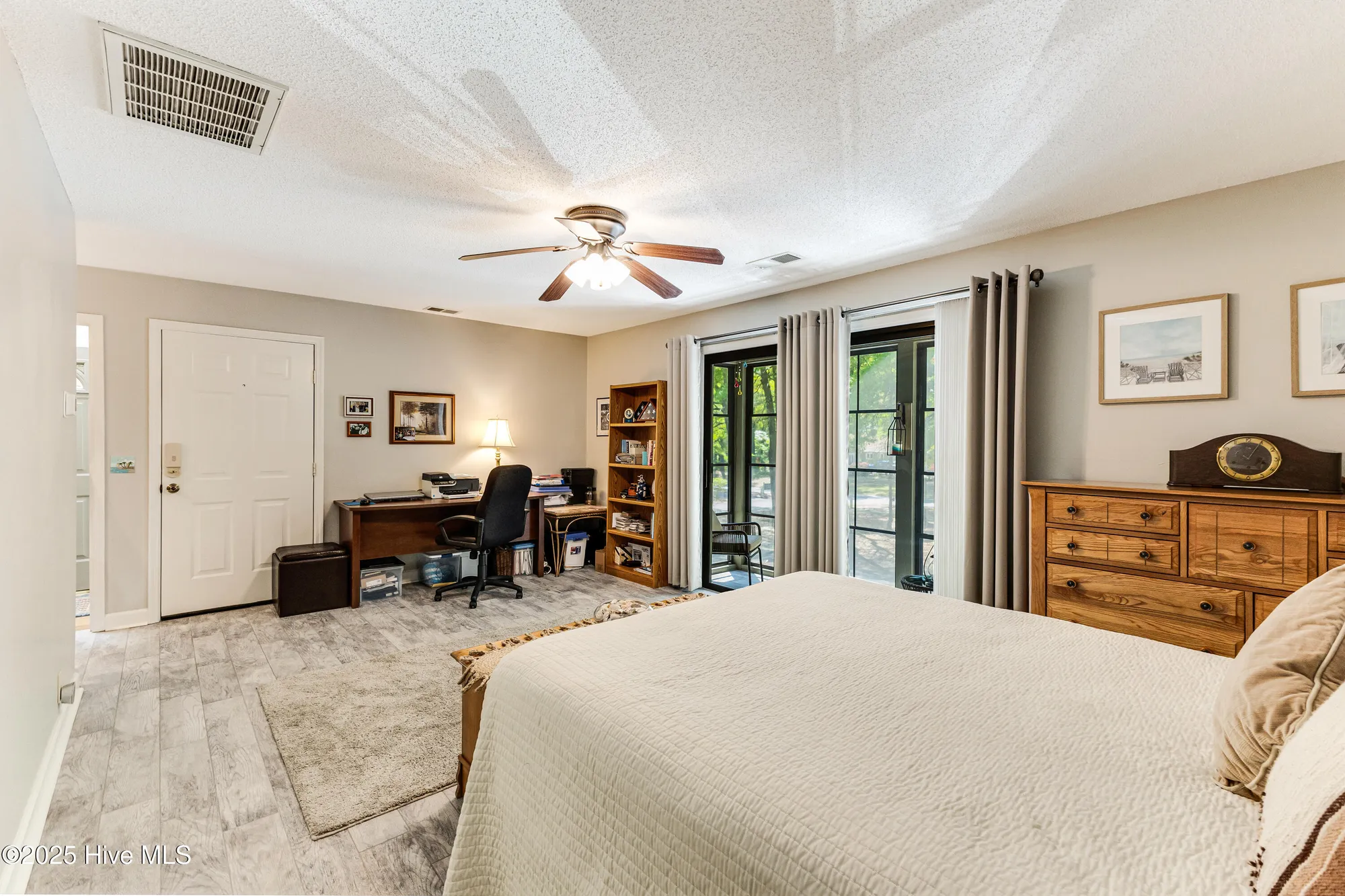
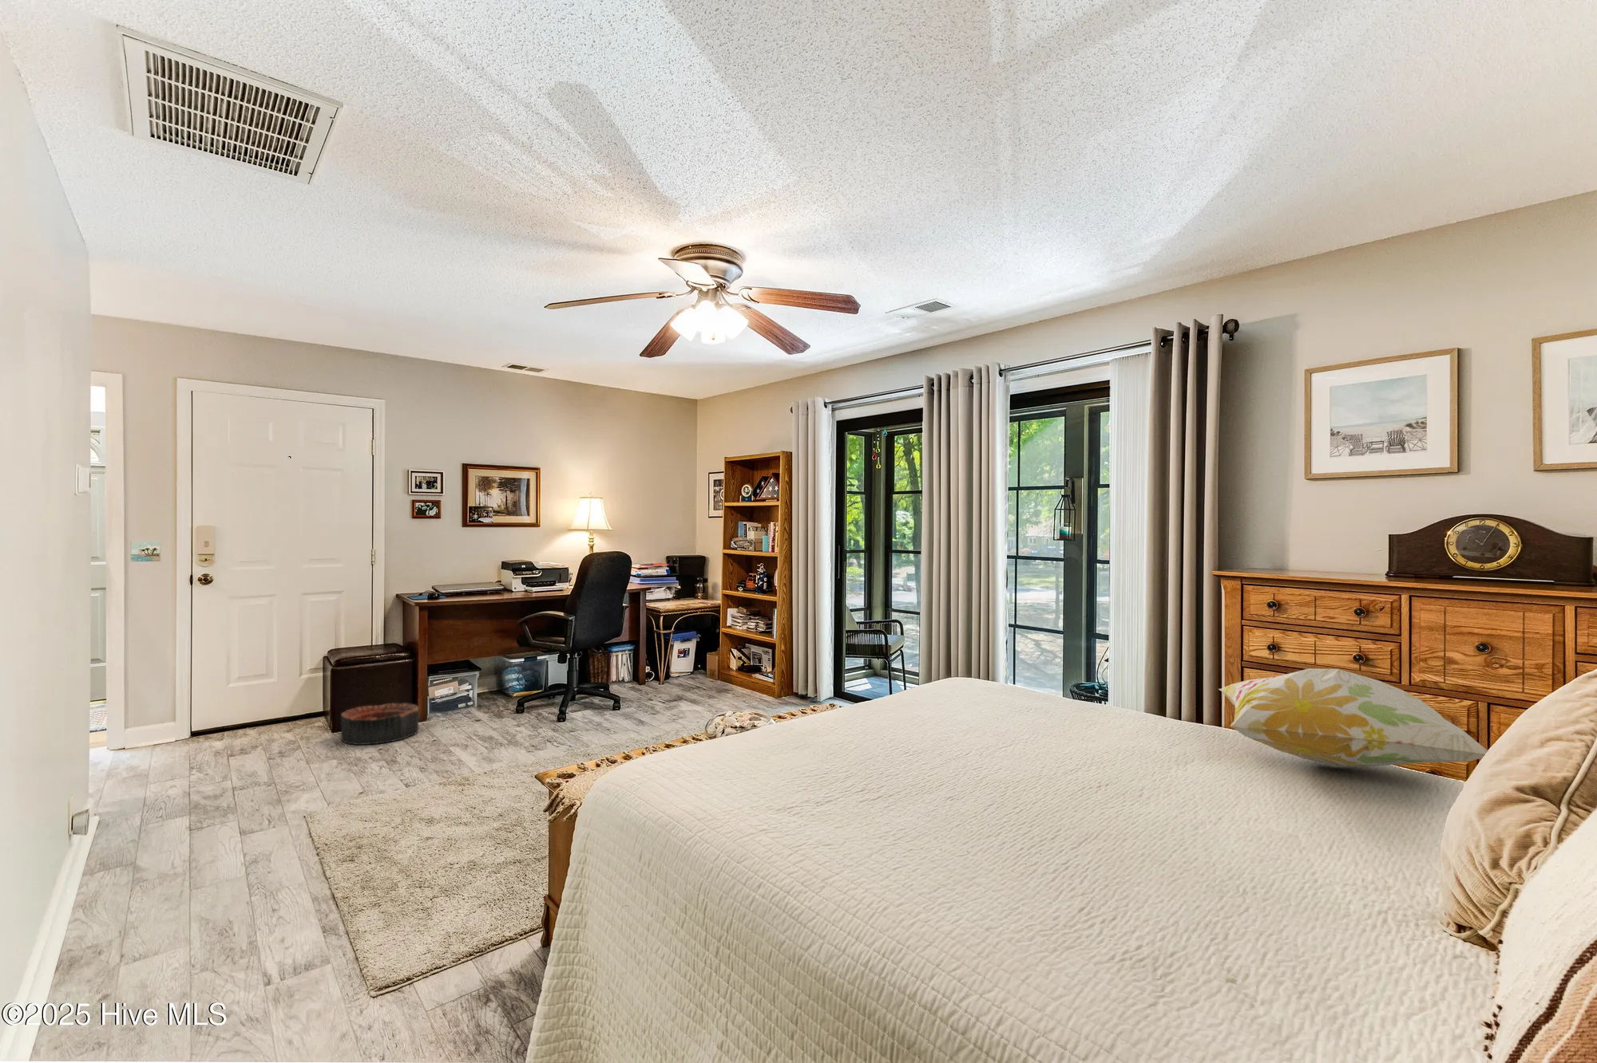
+ basket [340,702,419,745]
+ decorative pillow [1218,668,1489,768]
